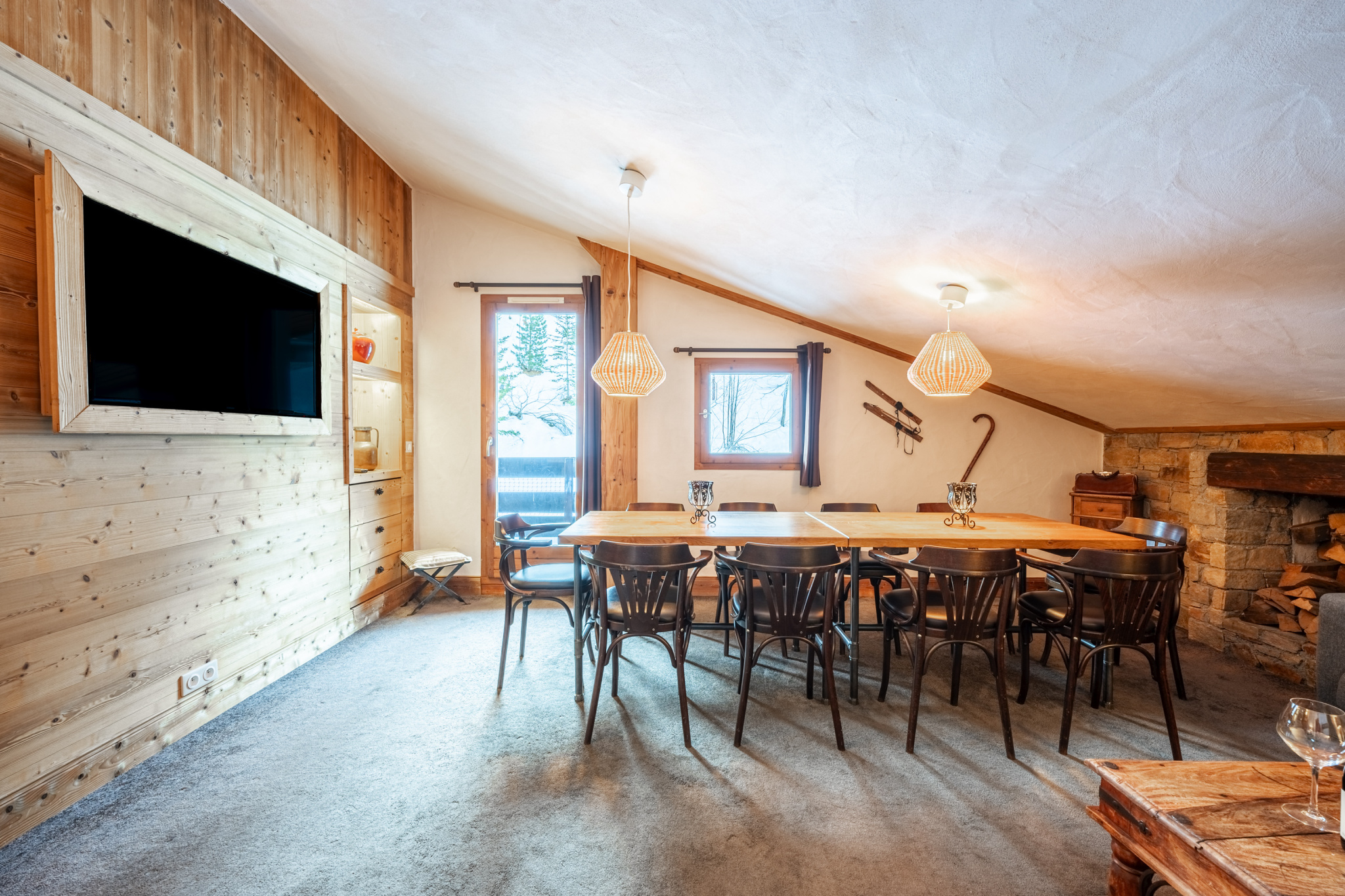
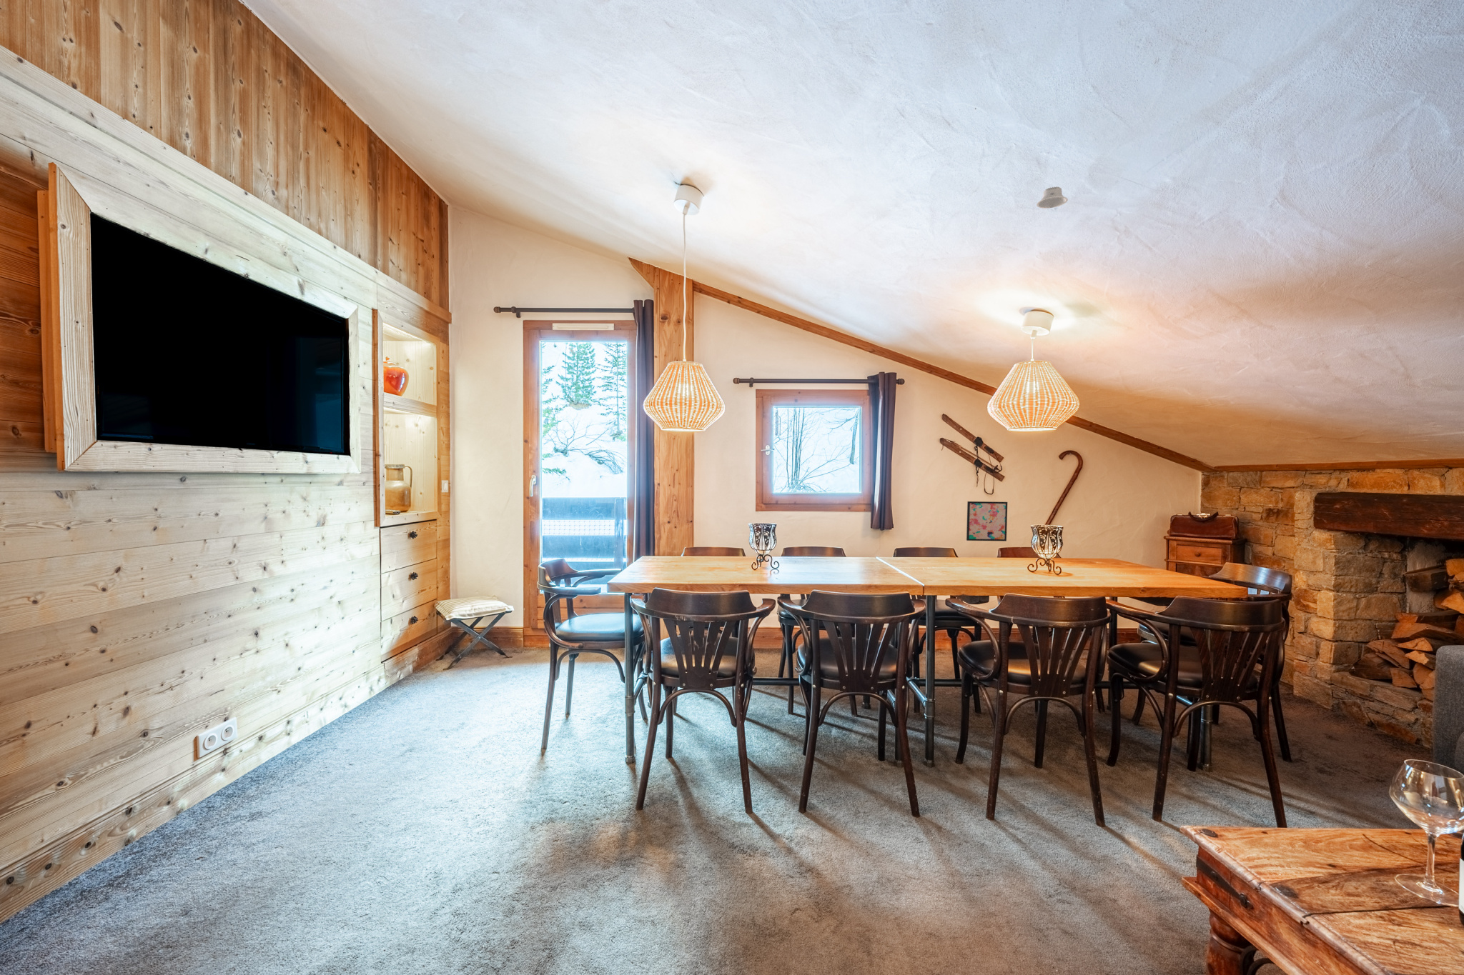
+ wall art [965,501,1008,542]
+ recessed light [1036,186,1069,209]
